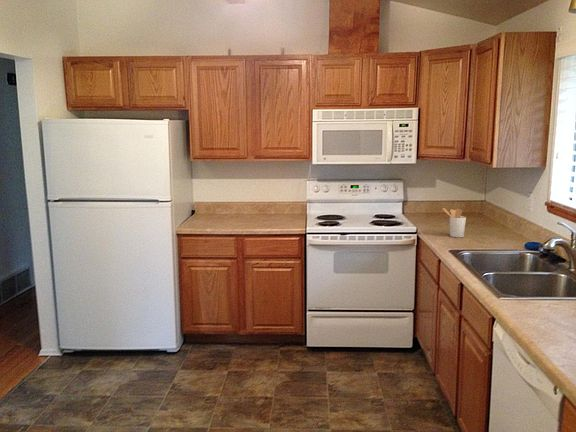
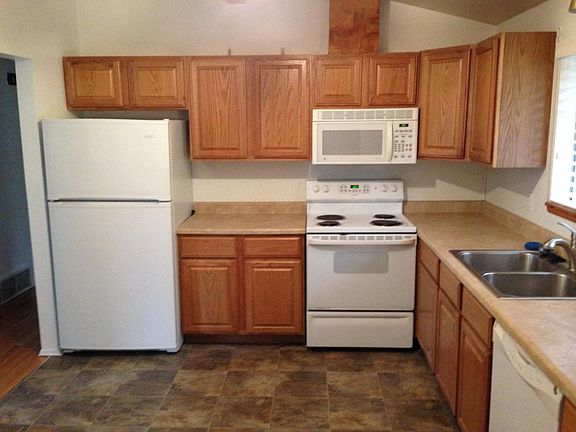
- utensil holder [442,207,467,238]
